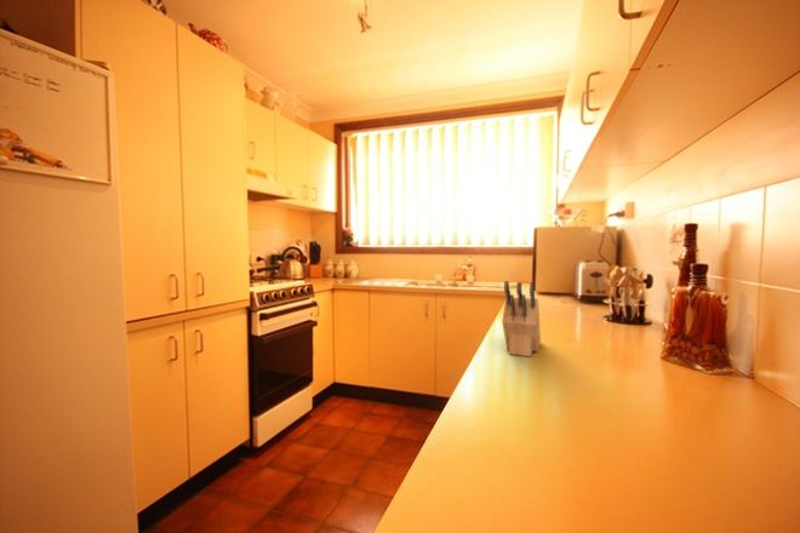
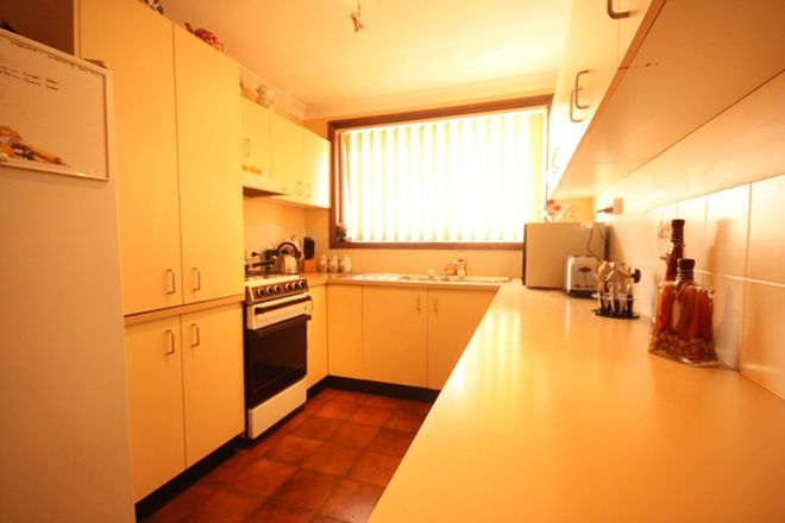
- knife block [501,280,542,357]
